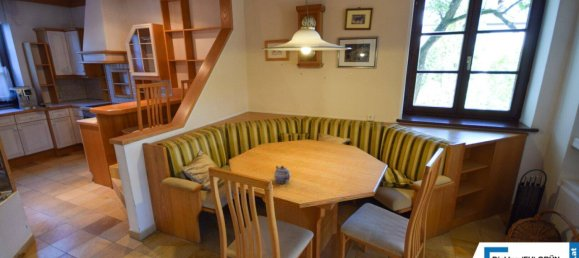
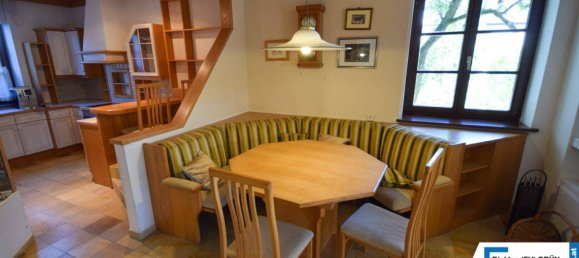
- teapot [273,165,291,184]
